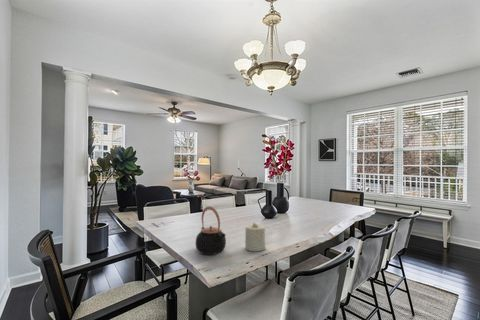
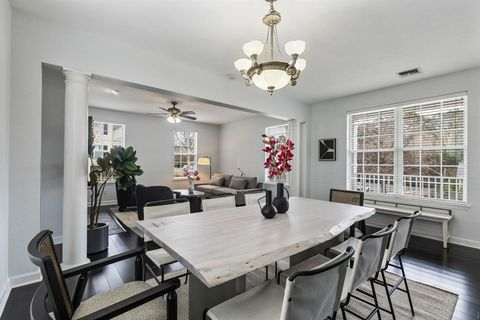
- candle [244,222,267,252]
- teapot [195,205,227,256]
